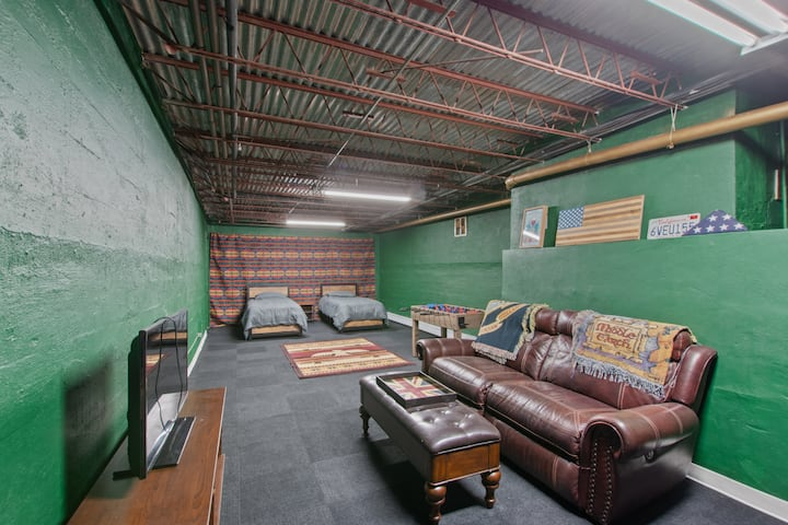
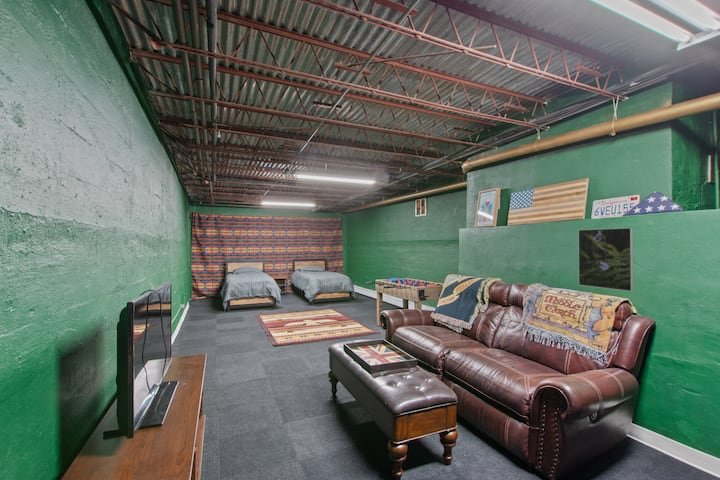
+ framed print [577,227,635,292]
